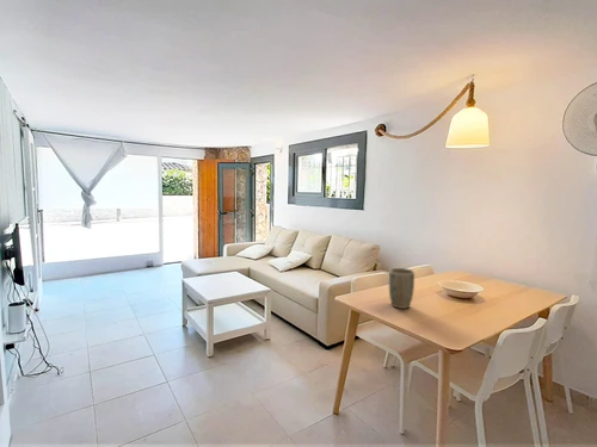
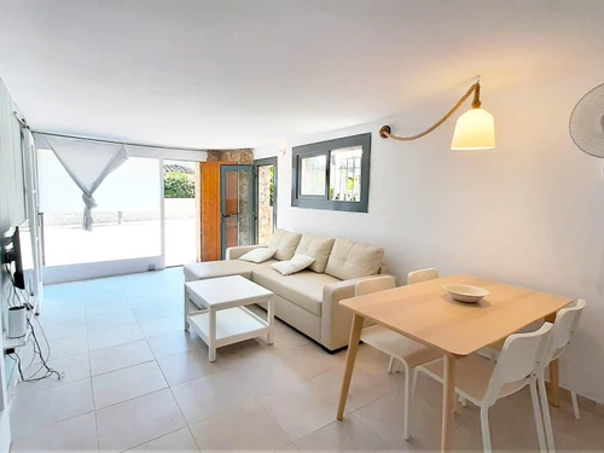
- plant pot [388,267,416,310]
